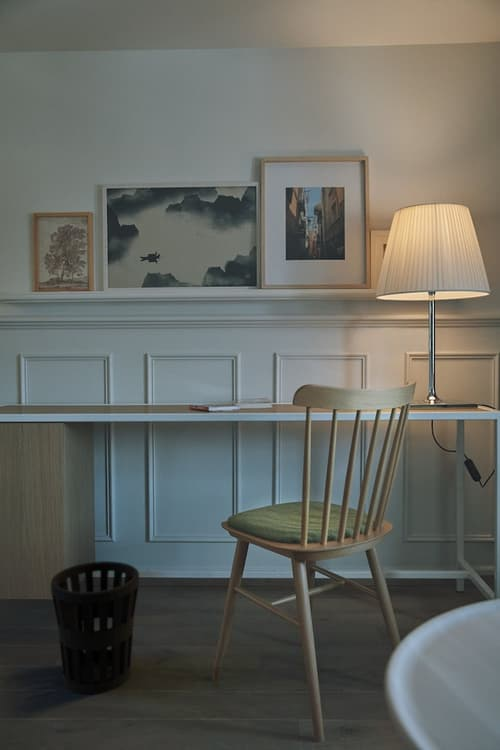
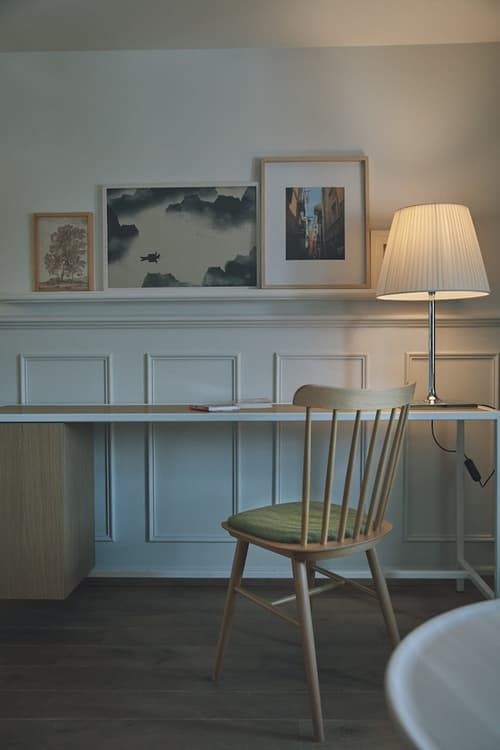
- wastebasket [50,560,140,696]
